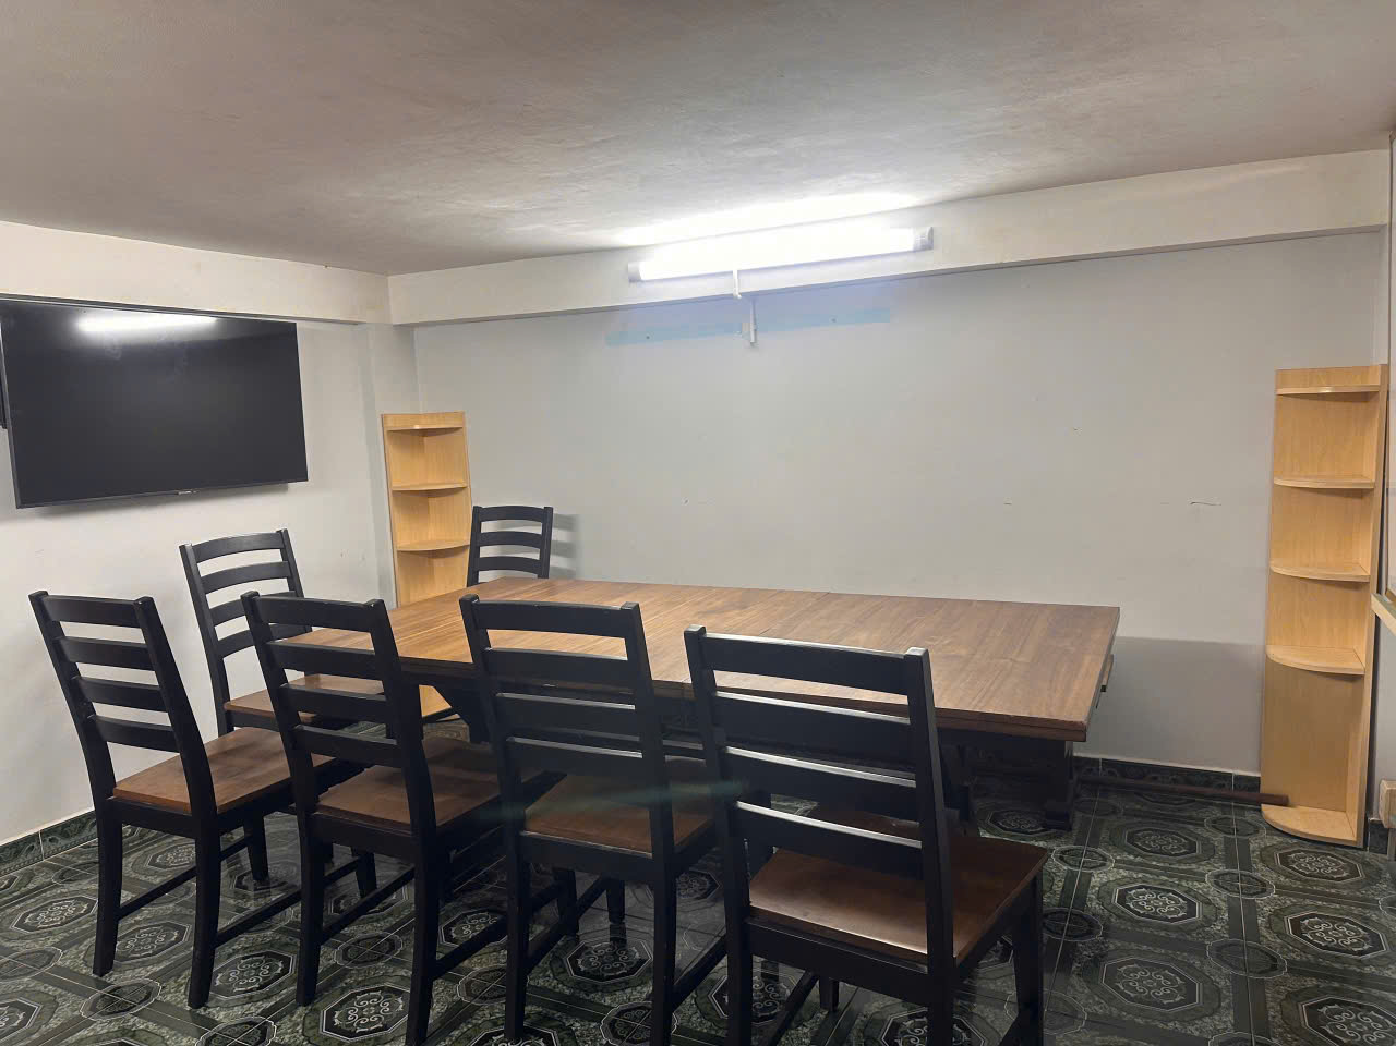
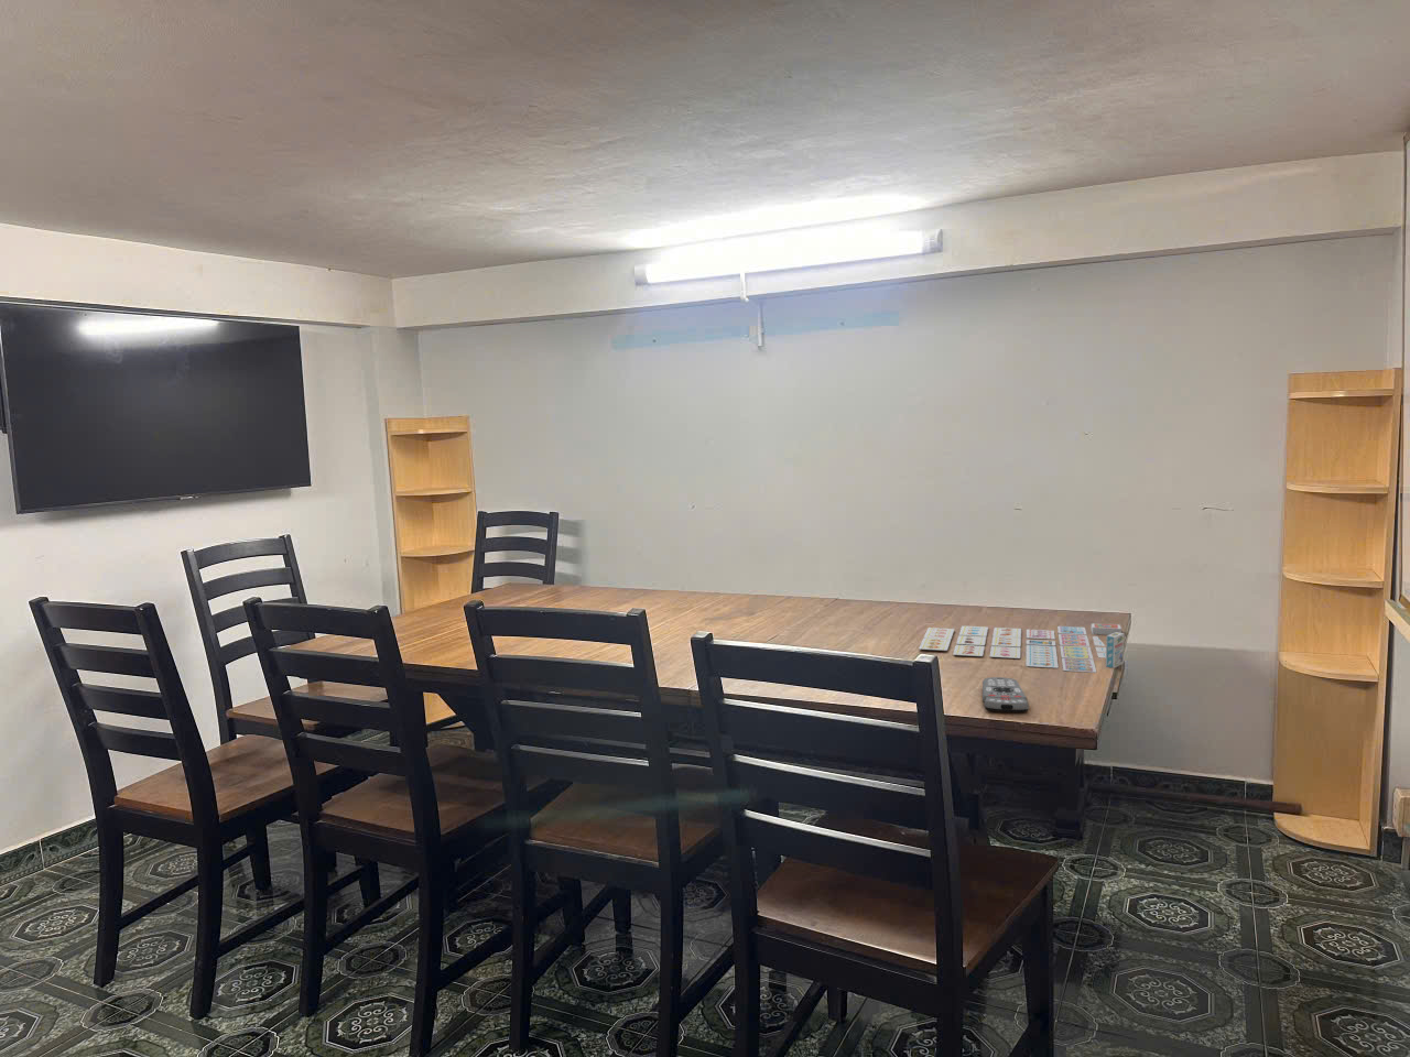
+ board game [917,622,1126,674]
+ remote control [981,676,1030,714]
